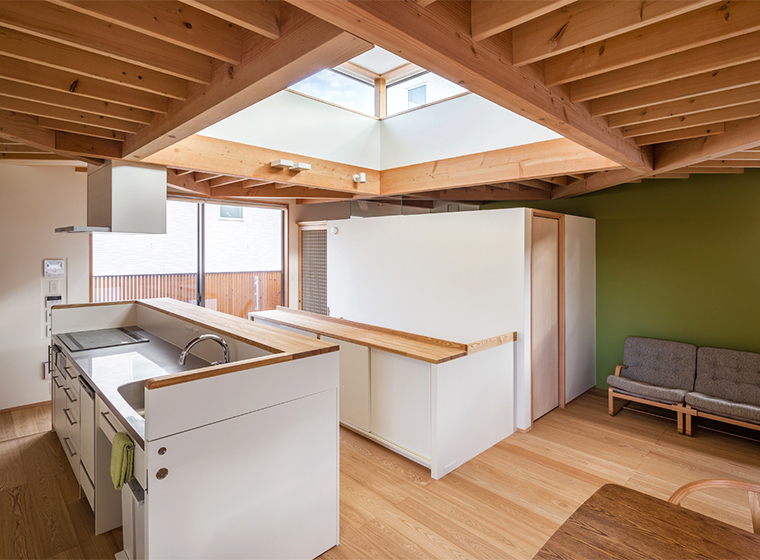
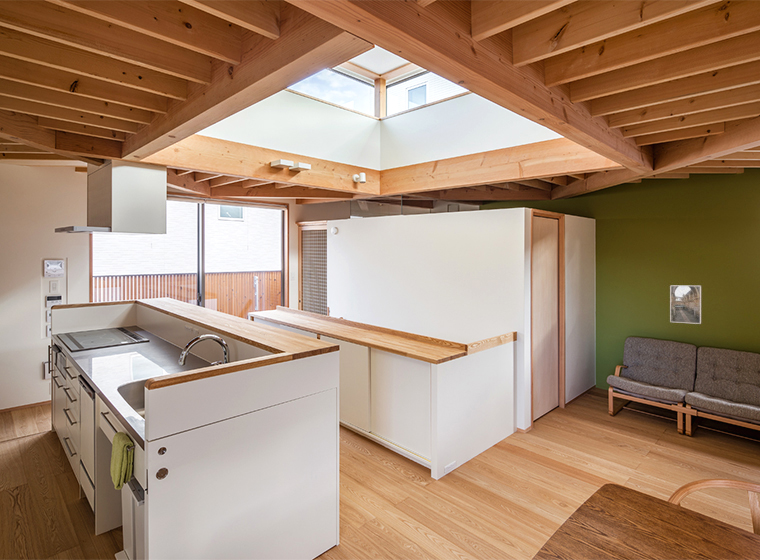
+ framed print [669,285,702,325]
